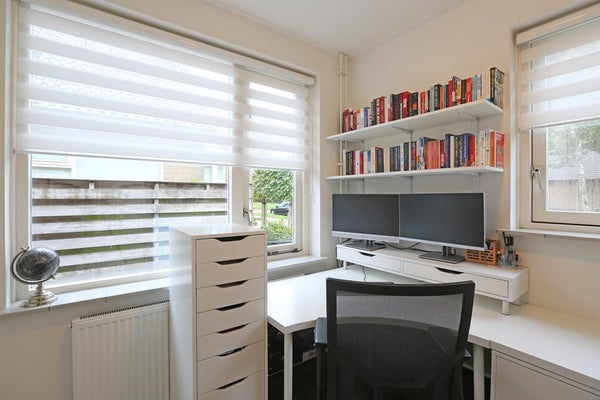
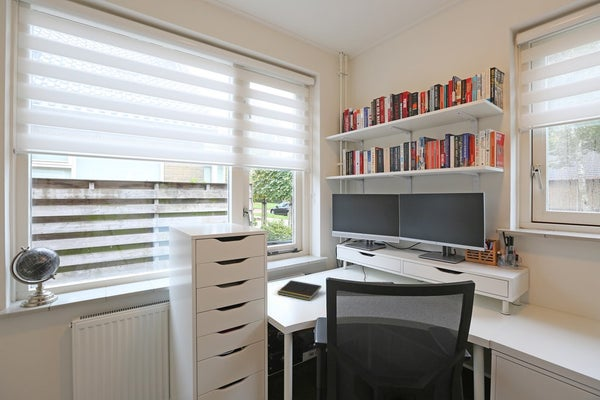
+ notepad [277,279,322,301]
